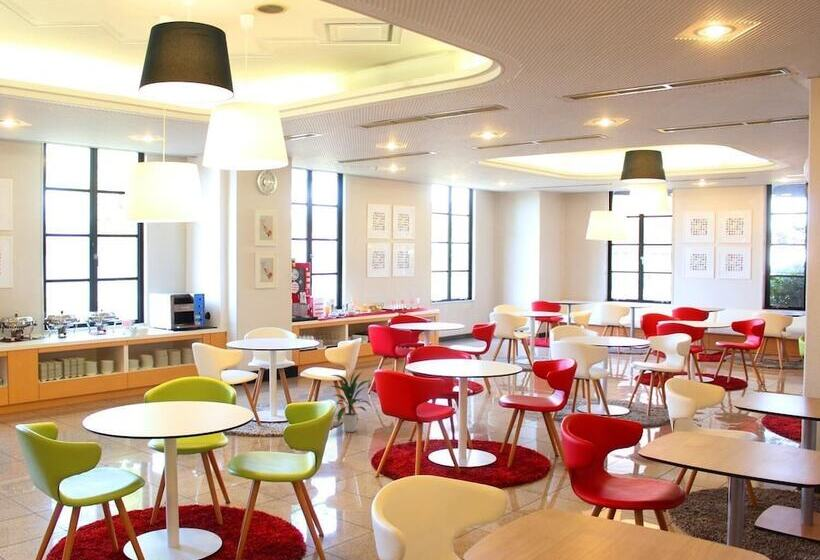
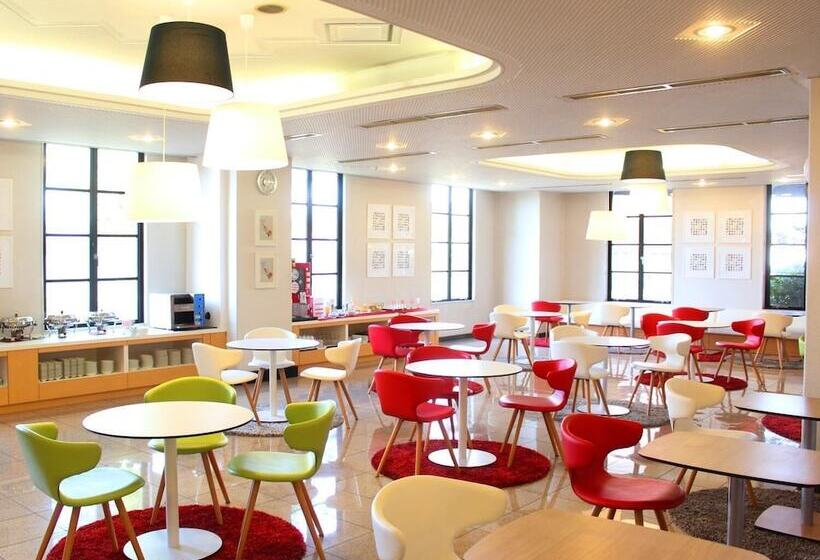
- indoor plant [330,369,374,433]
